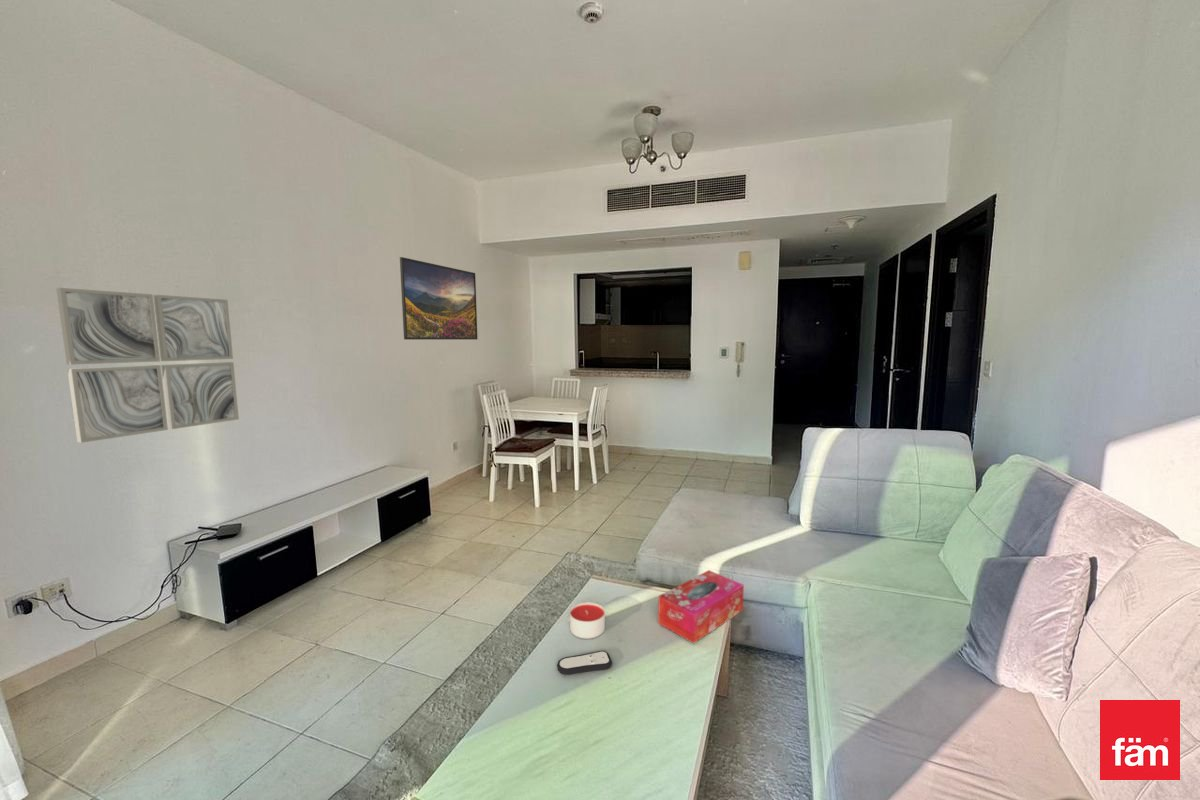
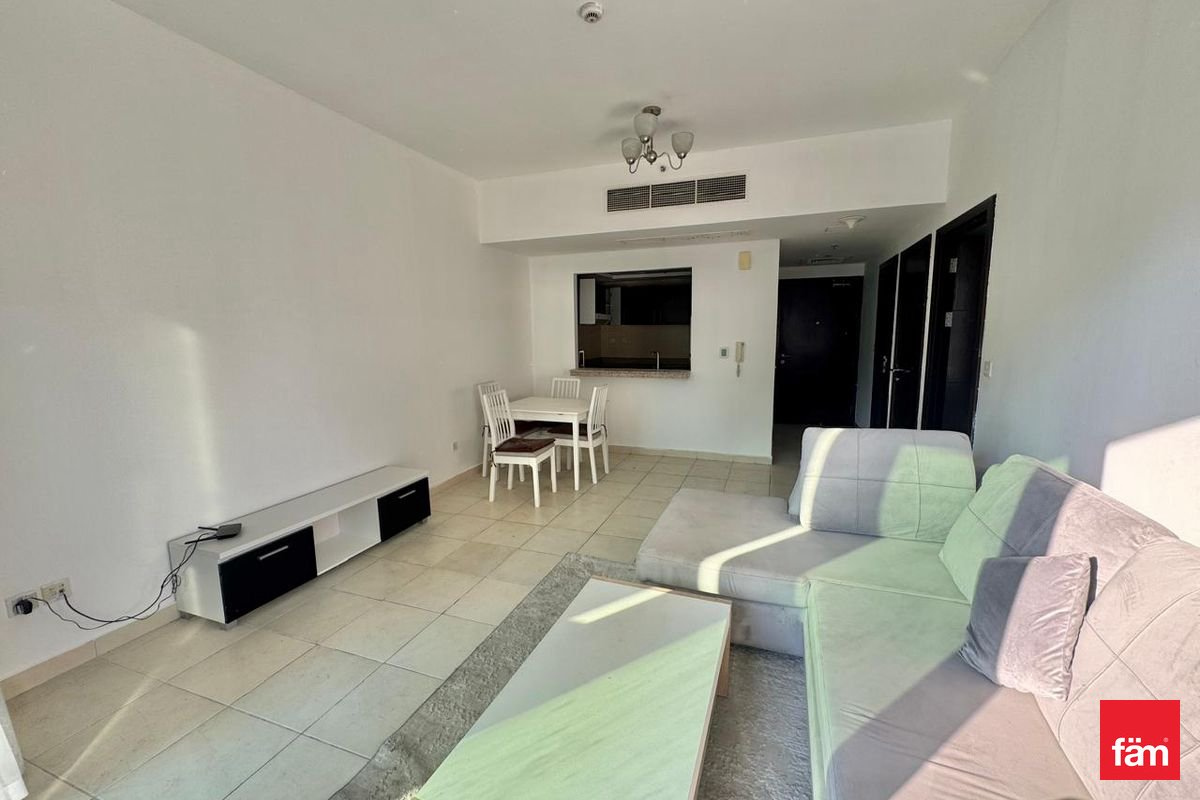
- remote control [556,650,613,676]
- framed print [399,256,478,341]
- tissue box [657,569,745,644]
- candle [569,602,606,639]
- wall art [55,287,240,444]
